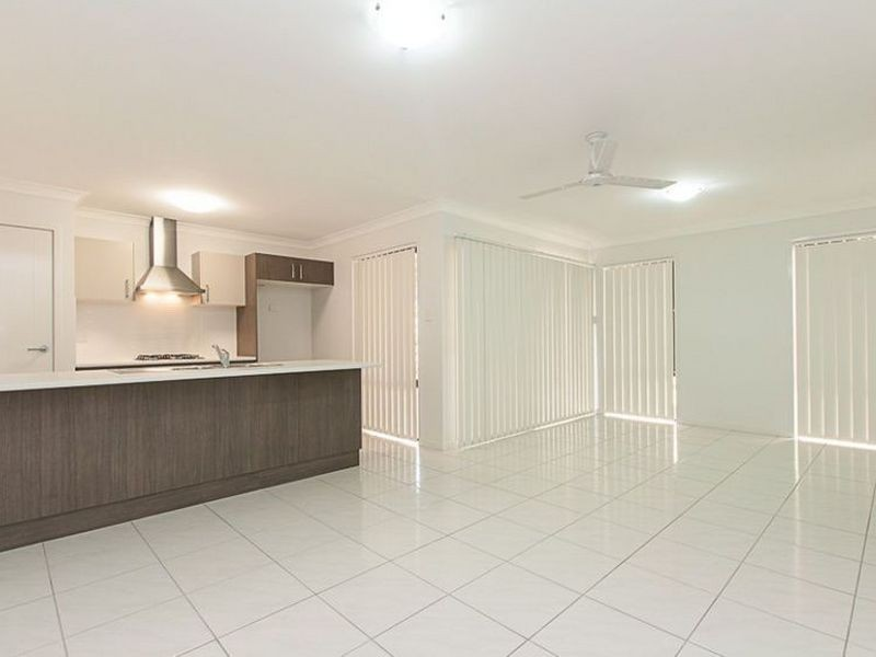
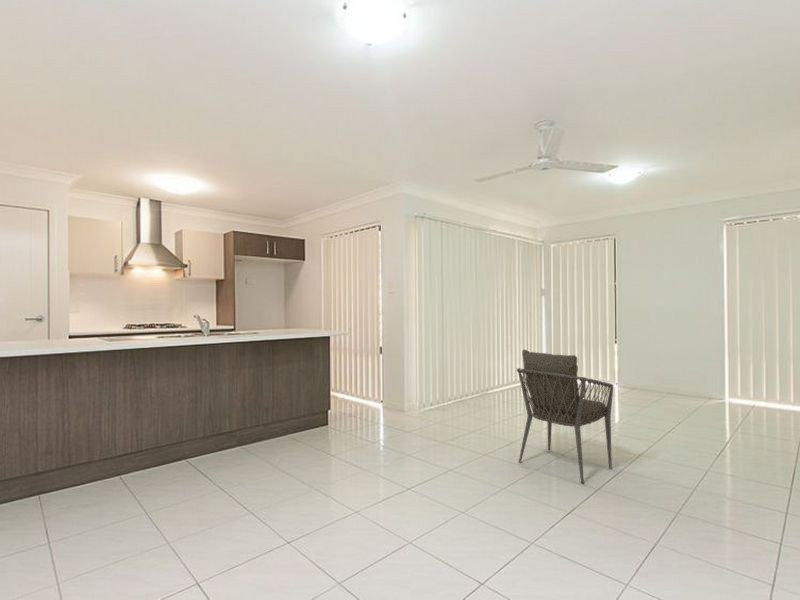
+ armchair [516,348,614,485]
